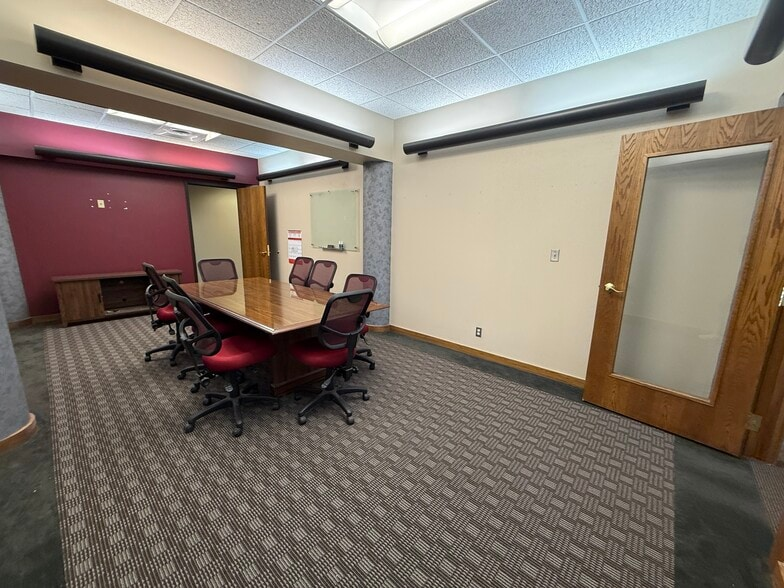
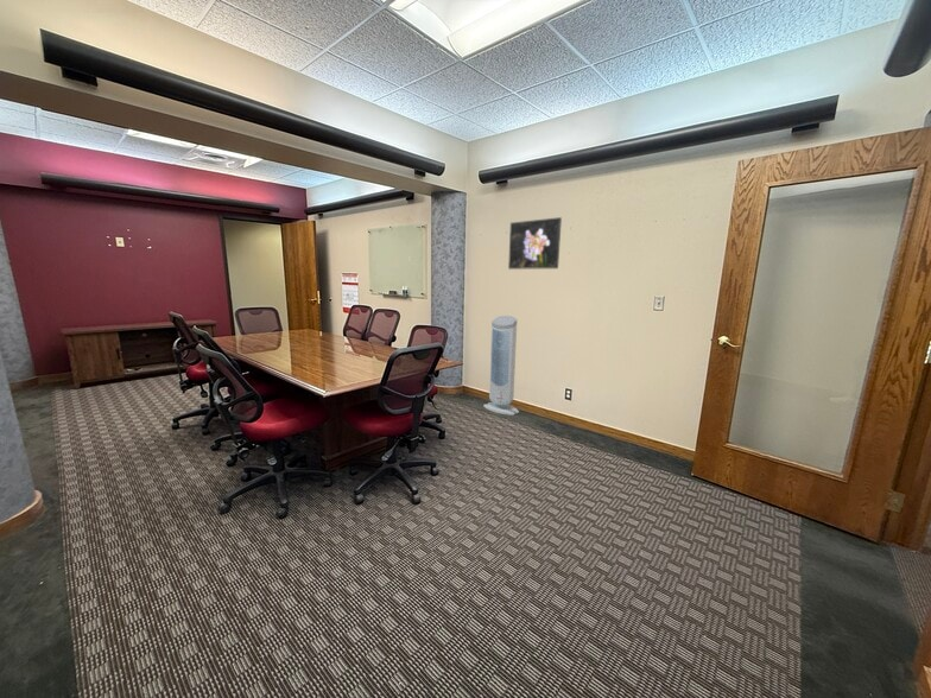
+ air purifier [482,315,520,417]
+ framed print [507,216,563,271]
